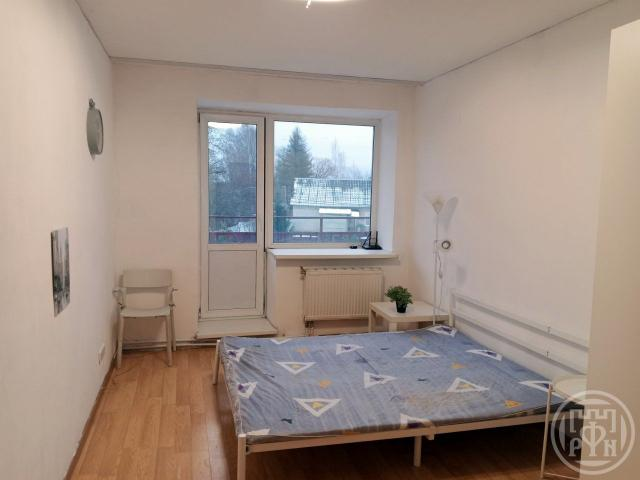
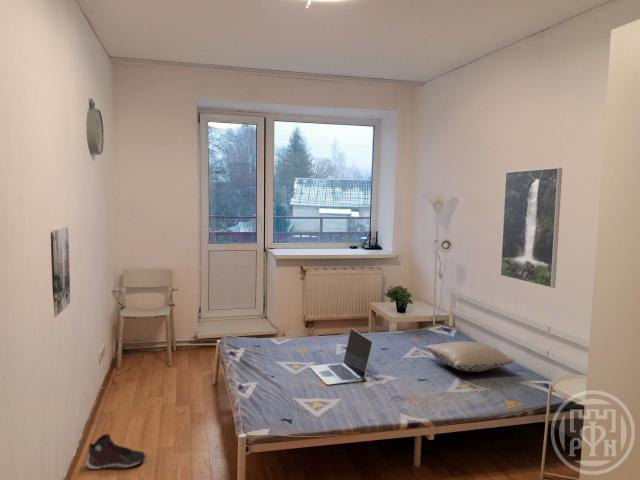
+ laptop [309,328,374,386]
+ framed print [500,167,563,289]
+ sneaker [85,433,147,470]
+ pillow [423,340,516,373]
